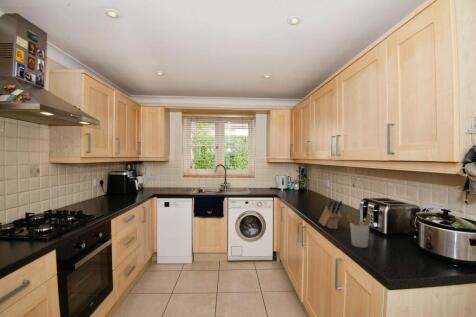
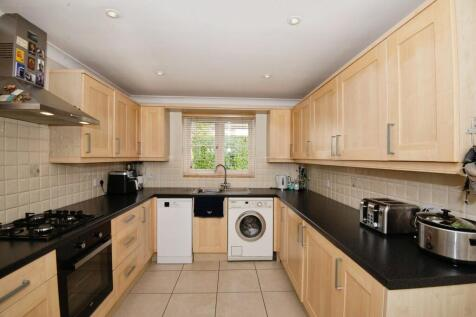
- knife block [318,199,343,230]
- utensil holder [345,214,373,249]
